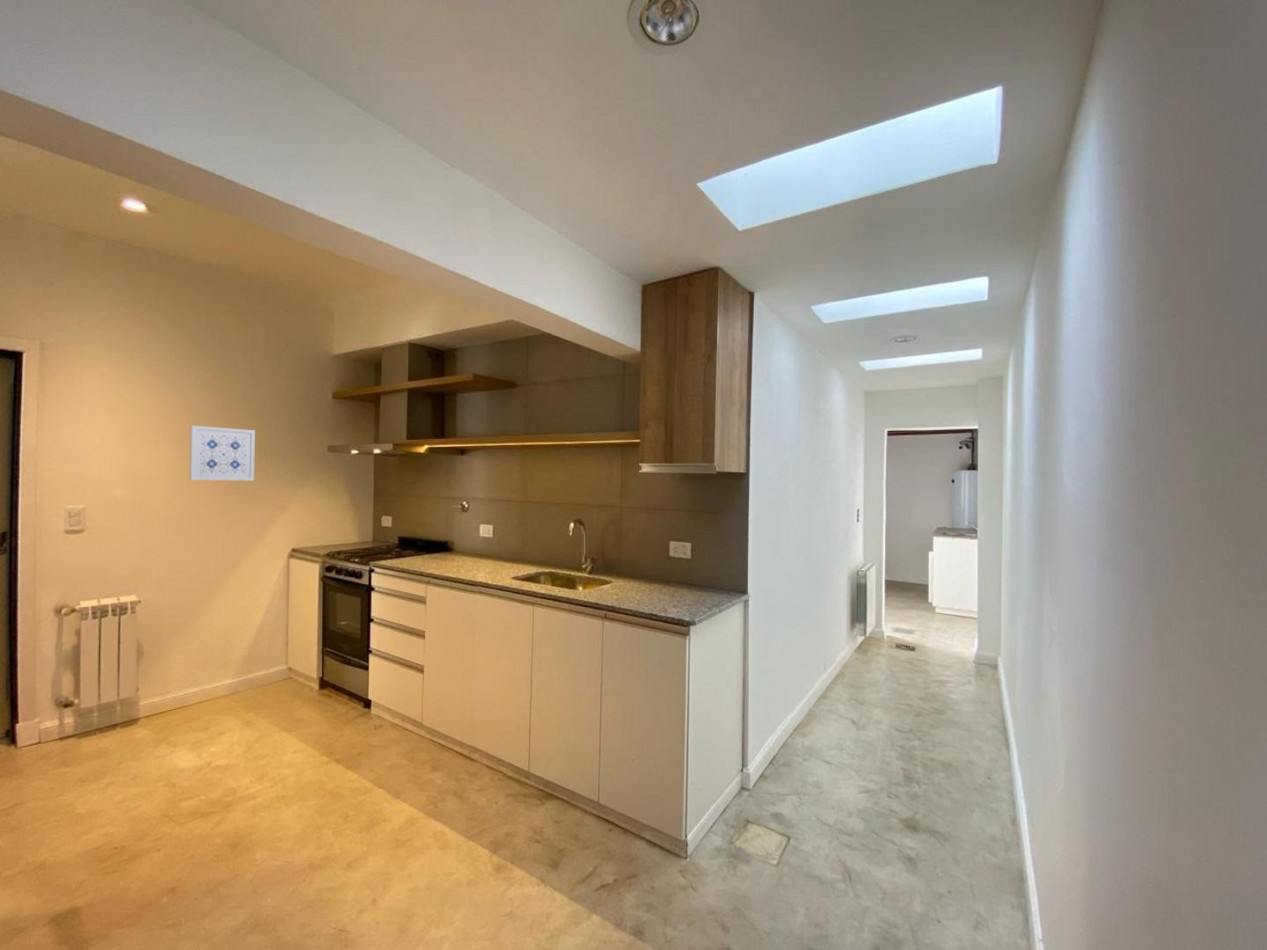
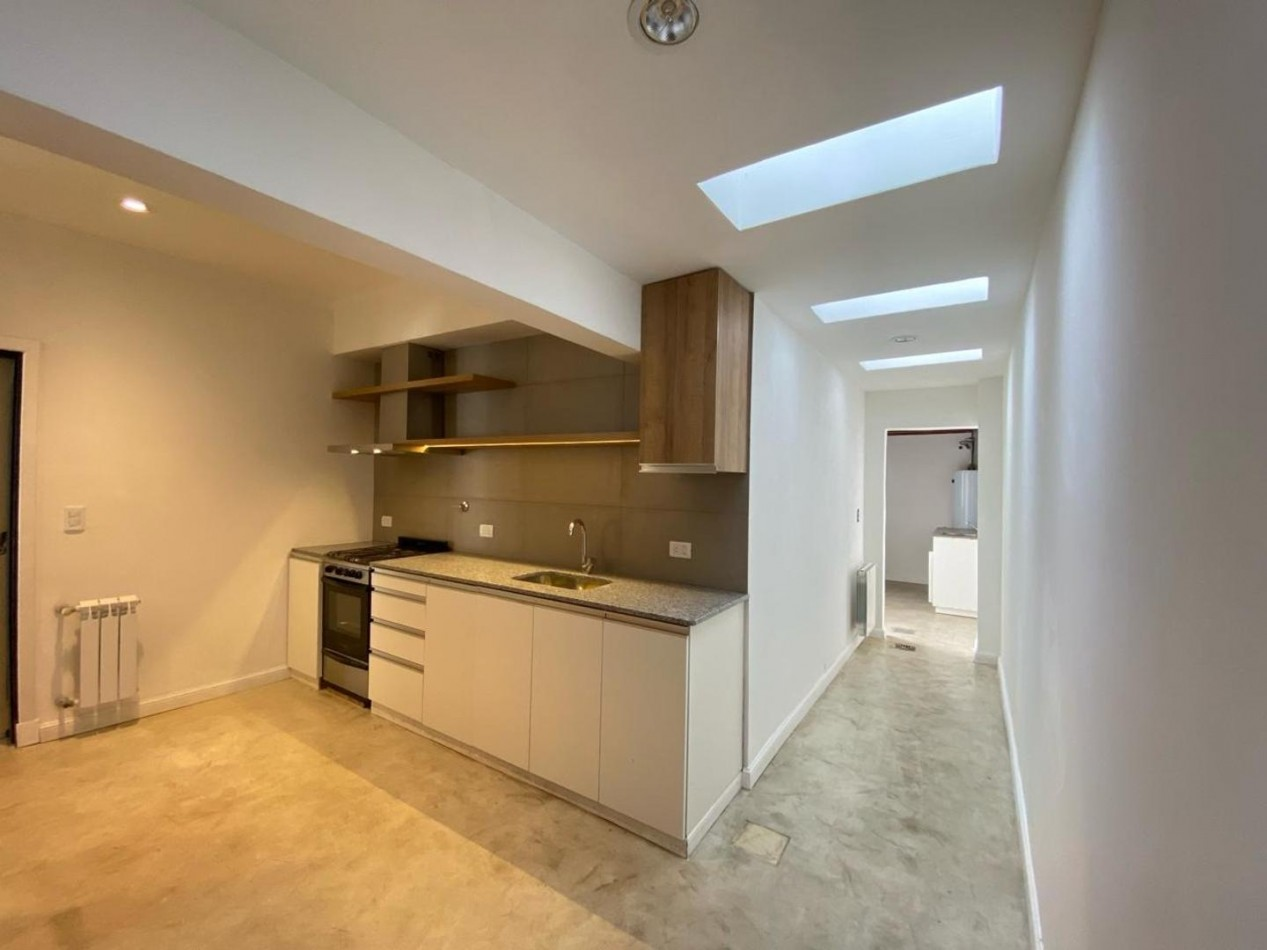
- wall art [188,425,256,482]
